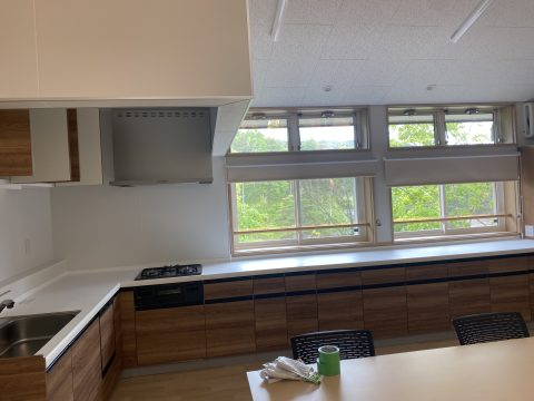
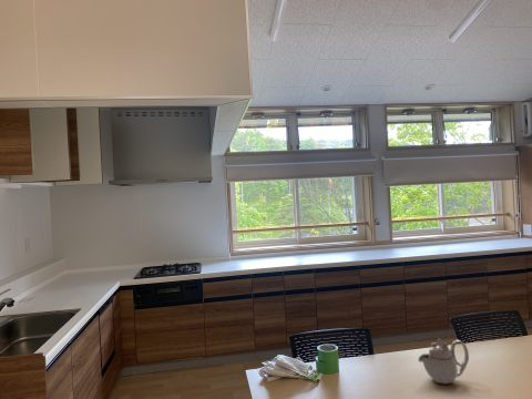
+ teapot [417,337,470,386]
